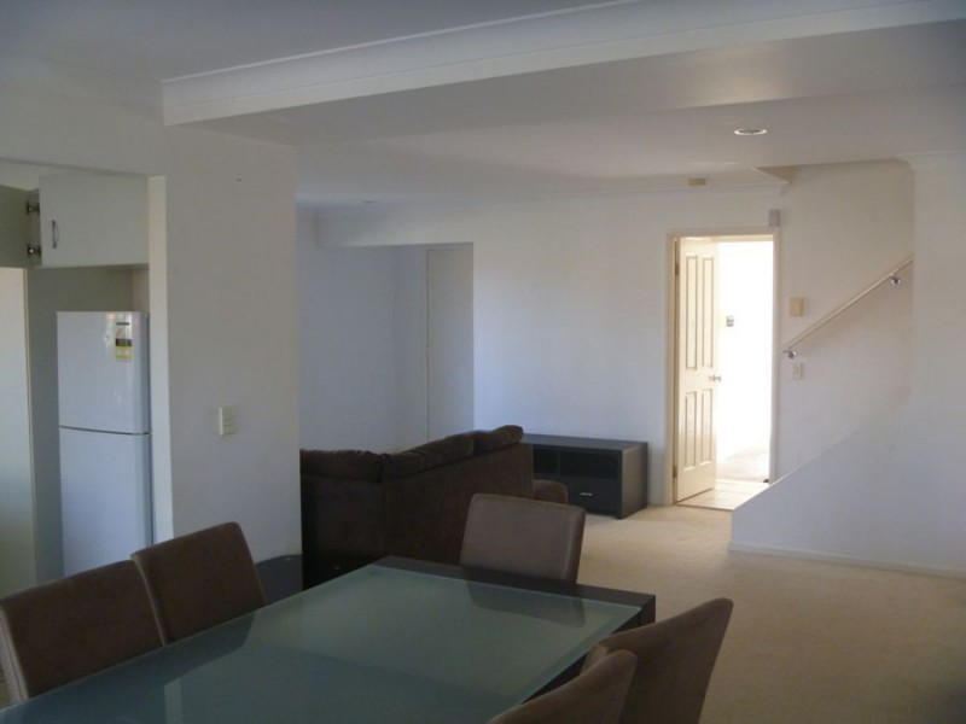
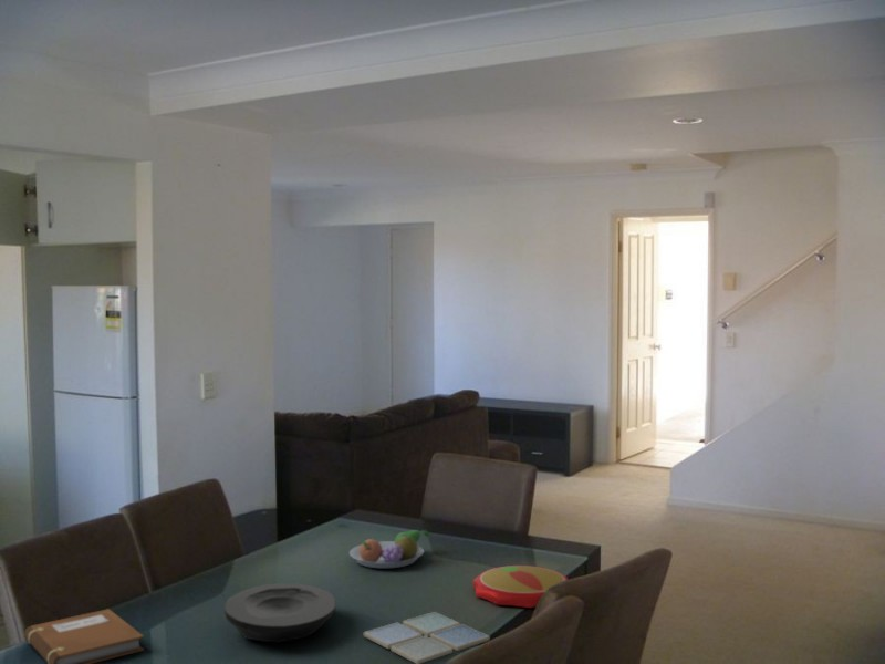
+ plate [472,564,570,609]
+ notebook [23,608,145,664]
+ plate [223,582,336,643]
+ drink coaster [363,611,491,664]
+ fruit bowl [348,529,430,569]
